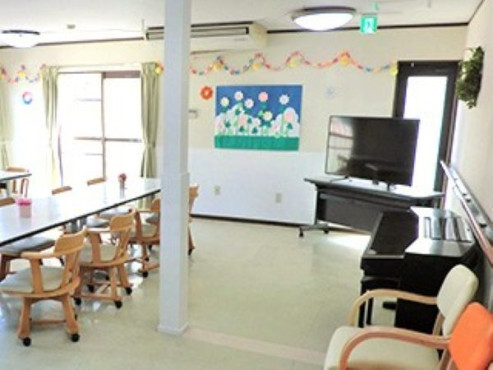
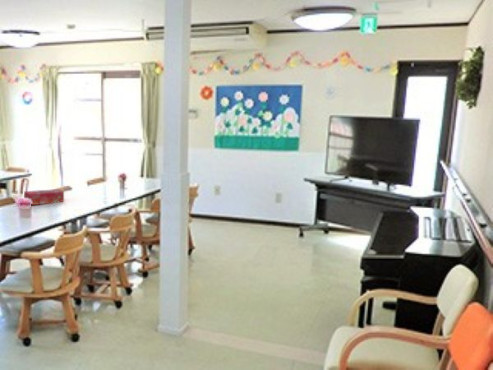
+ tissue box [23,188,65,206]
